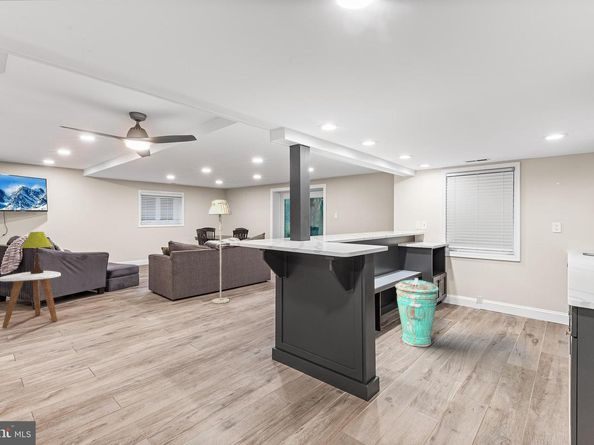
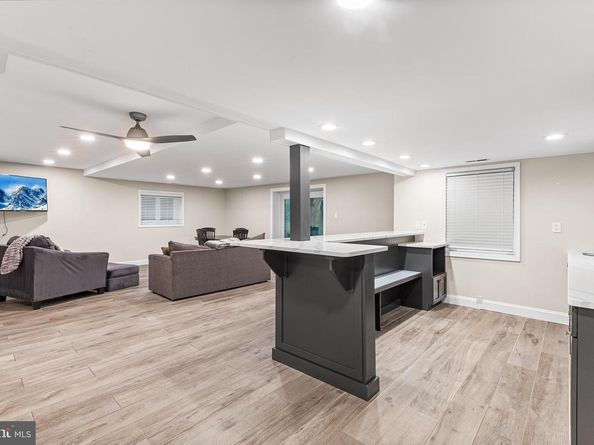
- floor lamp [208,199,233,305]
- table lamp [20,231,54,274]
- trash can [394,277,440,348]
- side table [0,270,62,329]
